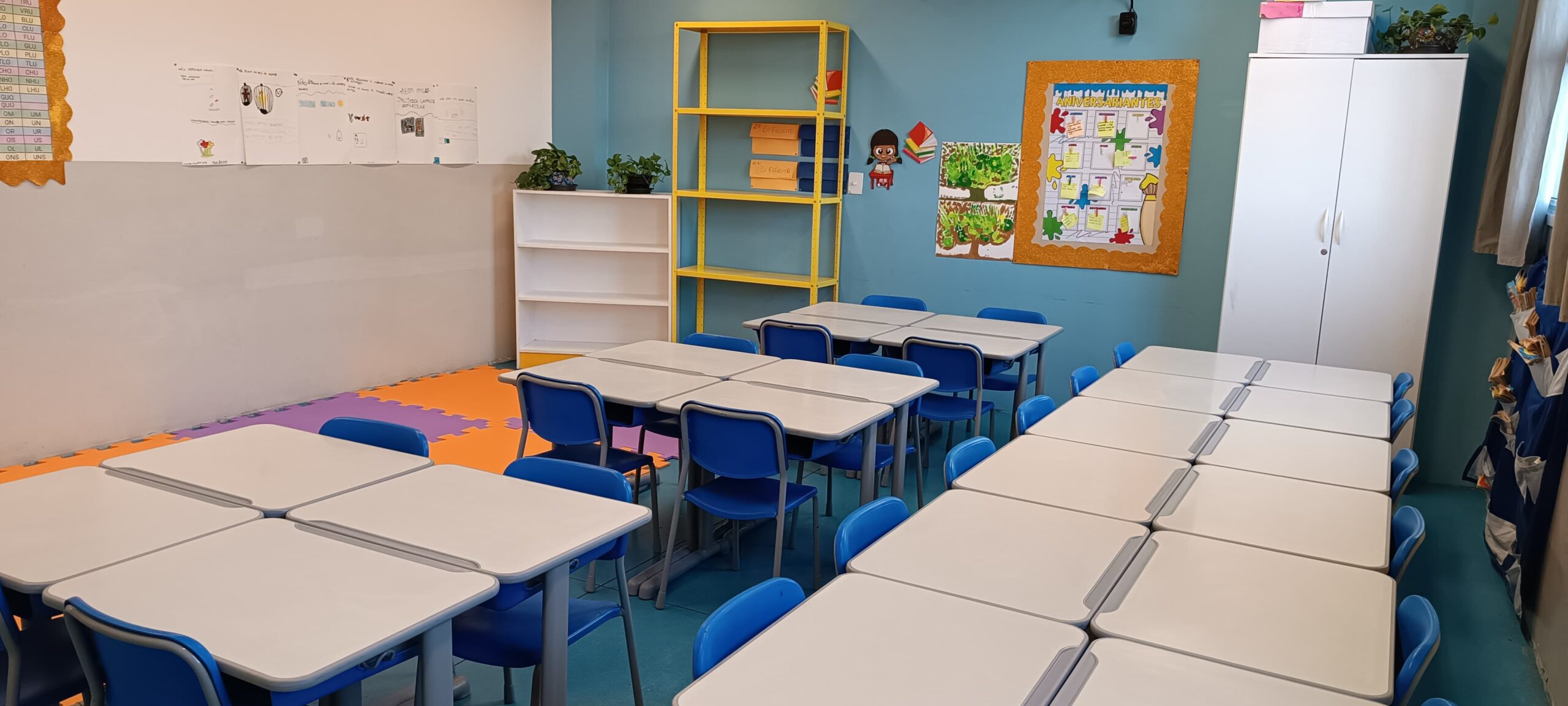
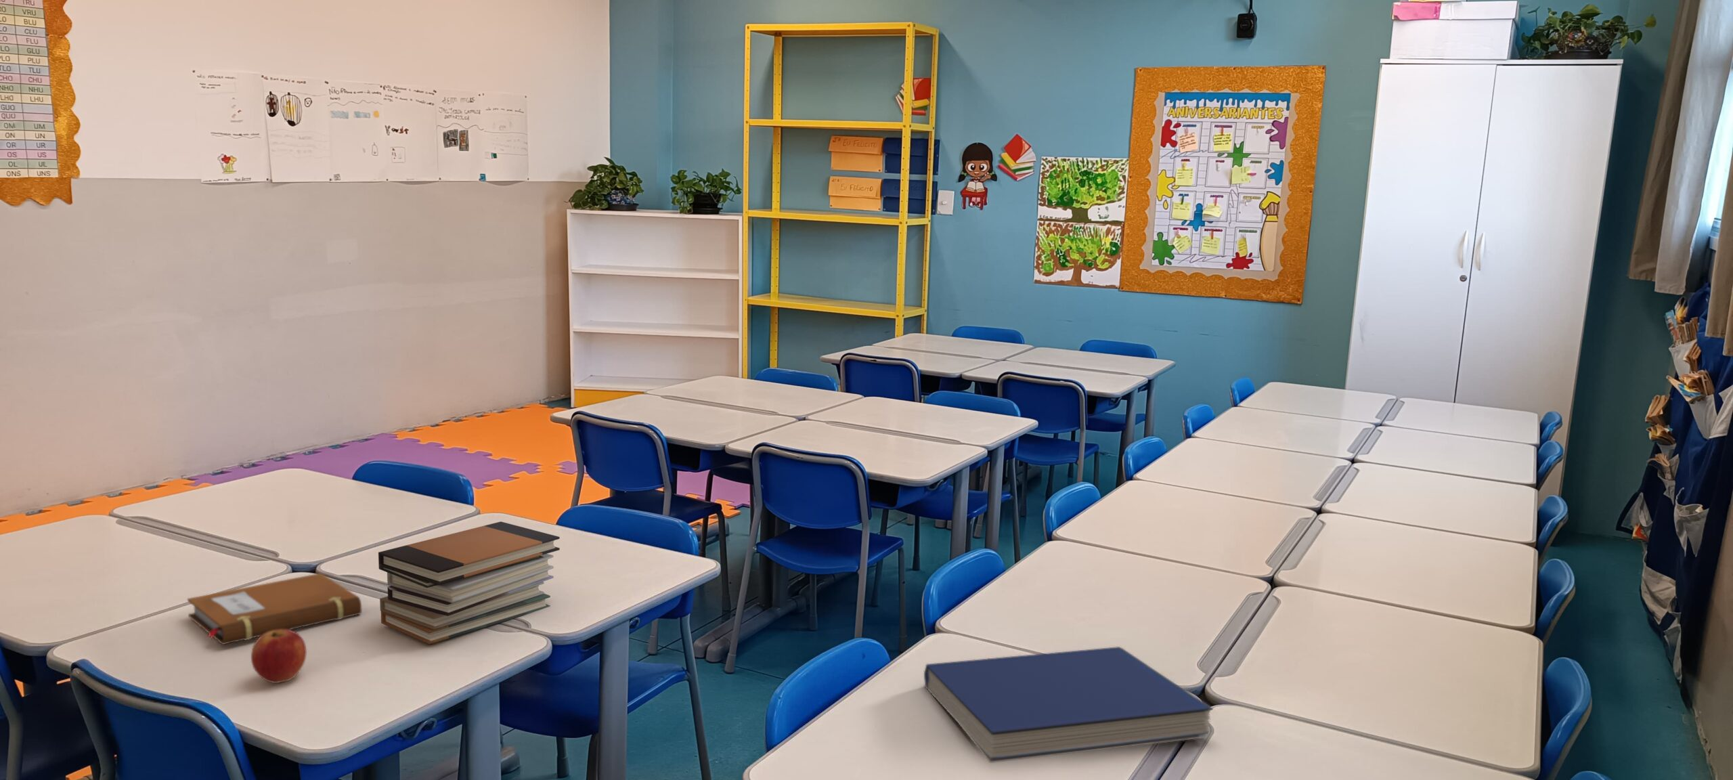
+ apple [251,629,307,684]
+ book [923,646,1214,763]
+ notebook [187,572,363,645]
+ book stack [378,520,560,645]
